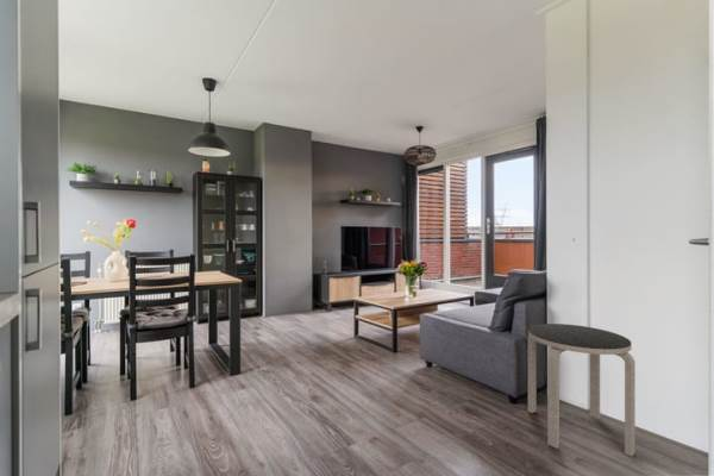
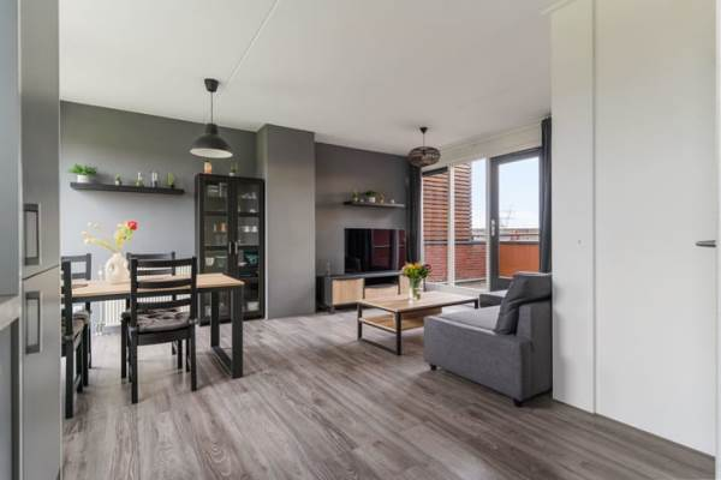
- side table [527,322,637,457]
